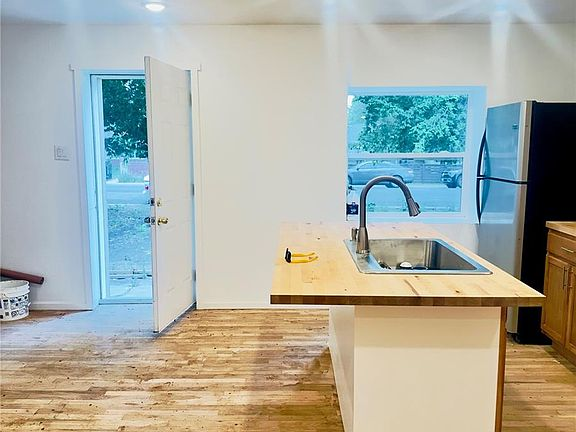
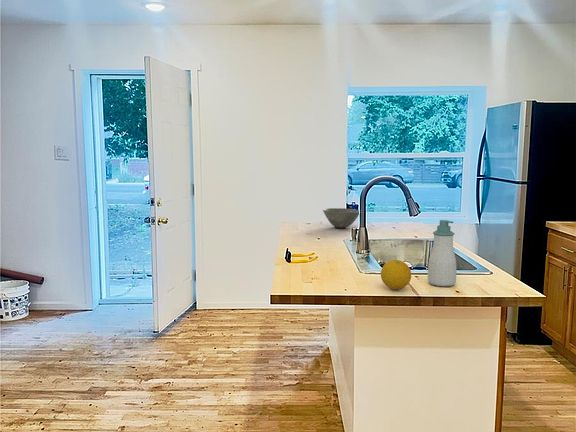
+ soap bottle [427,219,457,287]
+ fruit [380,259,412,290]
+ bowl [322,207,360,229]
